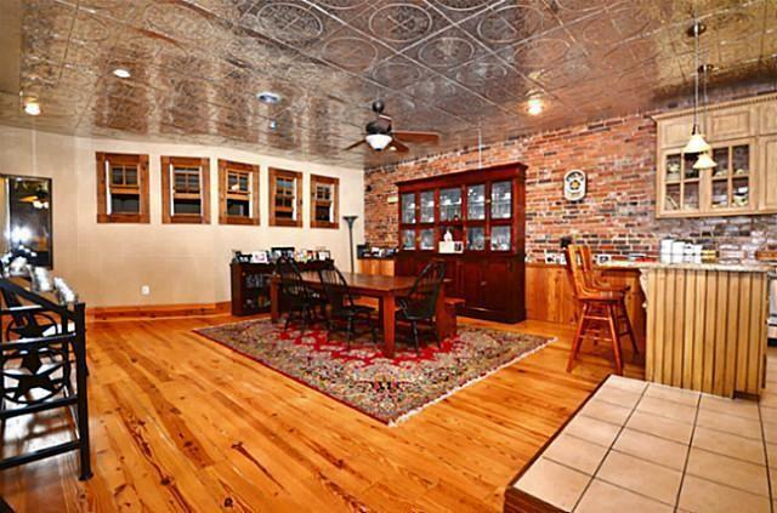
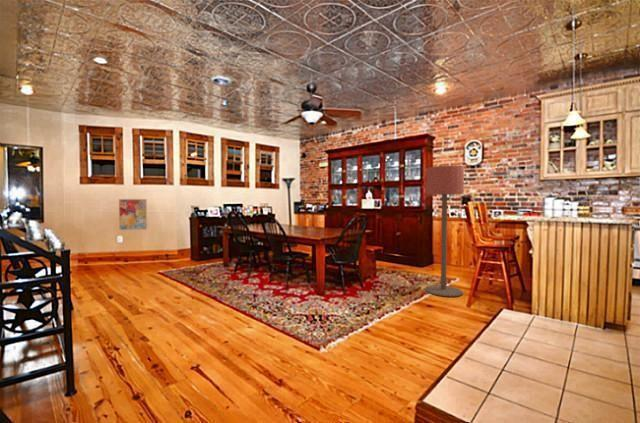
+ floor lamp [424,165,465,298]
+ wall art [118,198,148,231]
